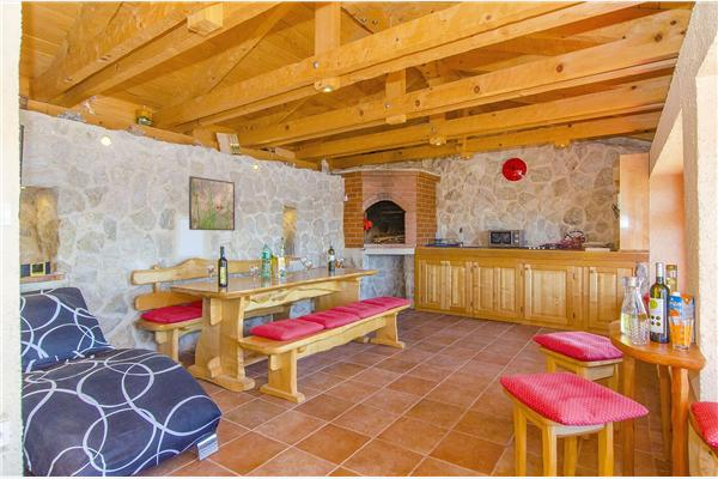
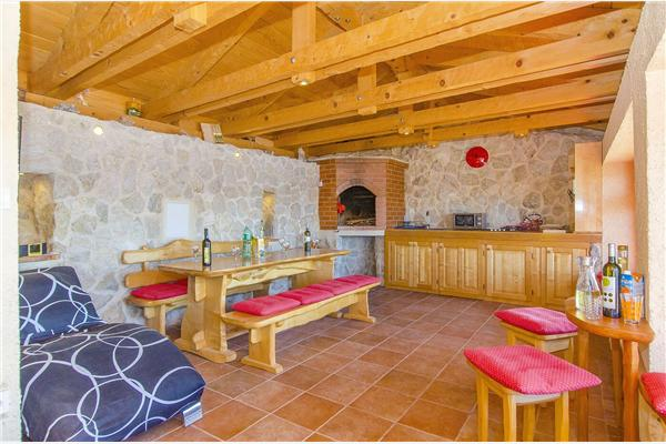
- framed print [188,175,236,231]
